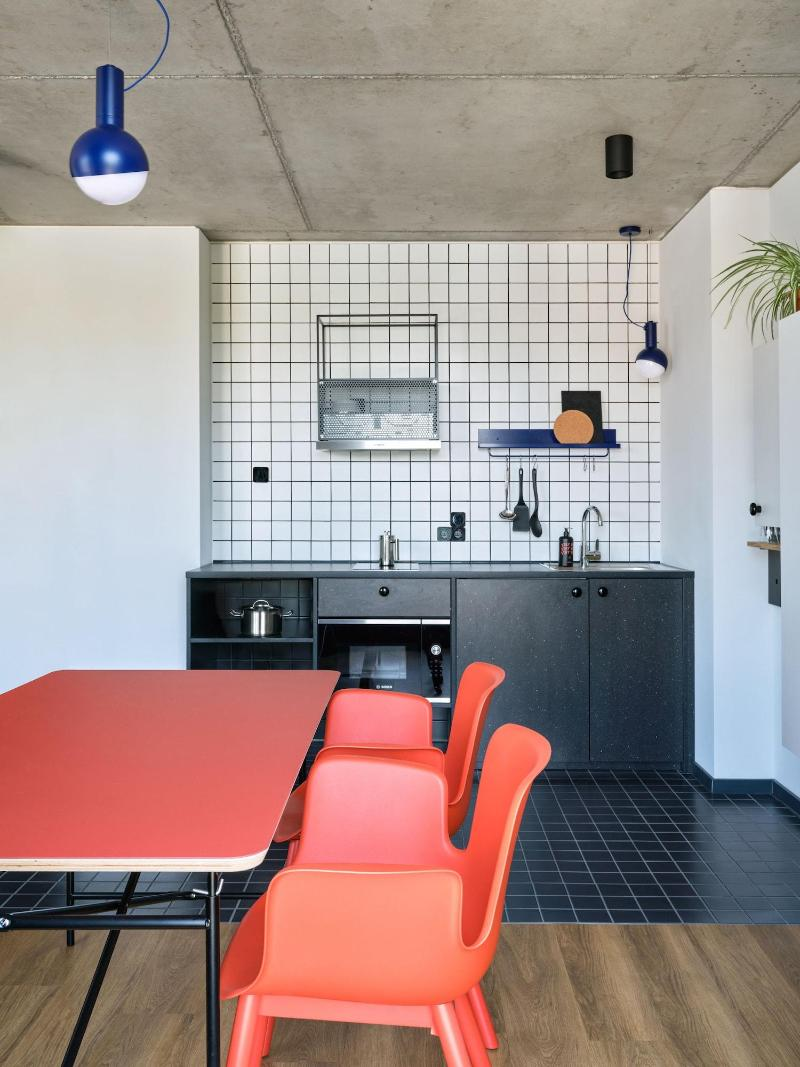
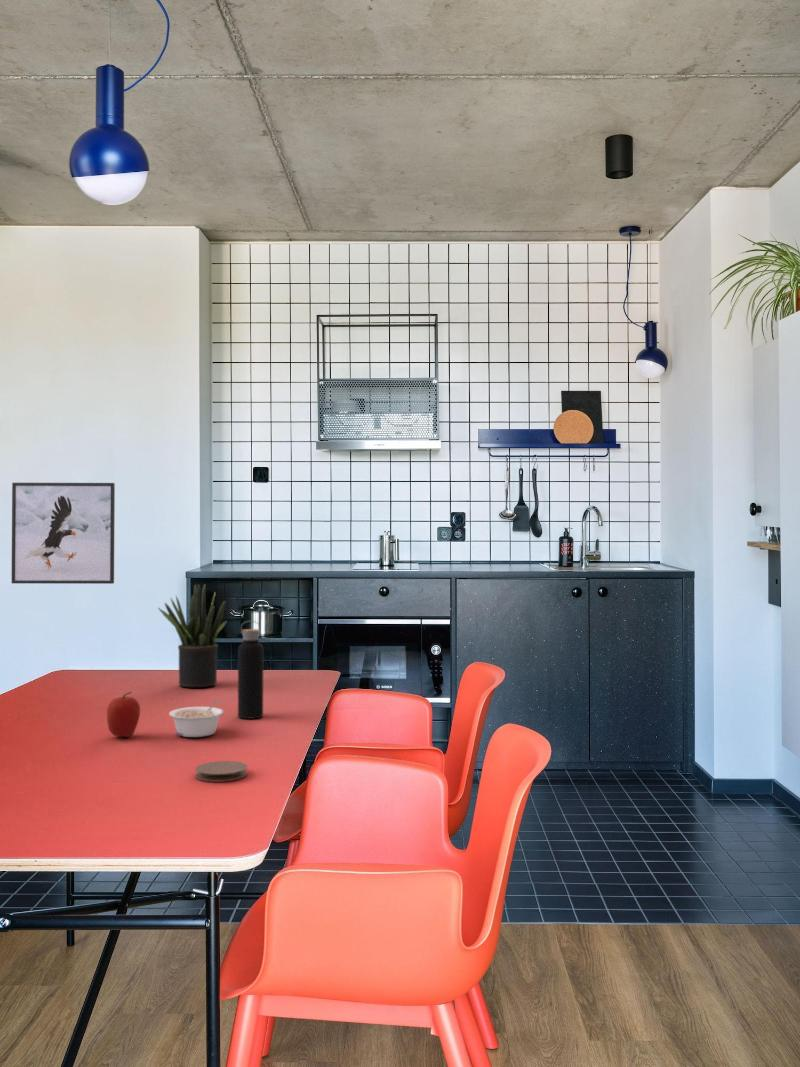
+ water bottle [237,620,264,720]
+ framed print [10,482,116,585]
+ coaster [194,760,249,782]
+ legume [168,700,225,738]
+ fruit [106,690,141,738]
+ potted plant [157,583,228,689]
